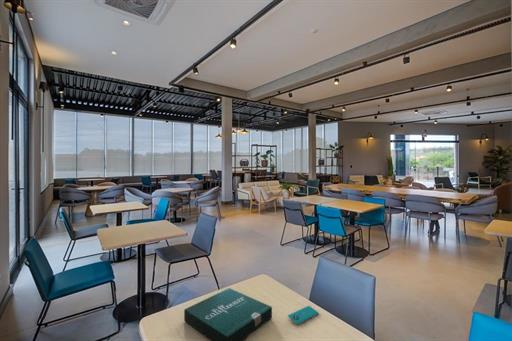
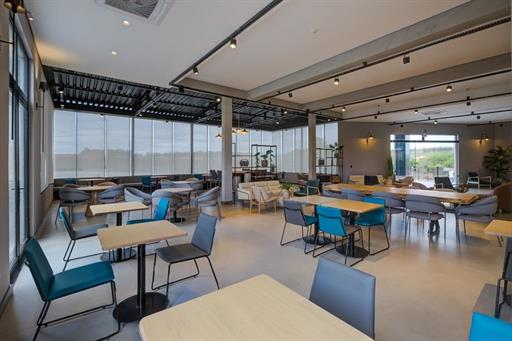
- pizza box [183,287,273,341]
- smartphone [287,305,320,325]
